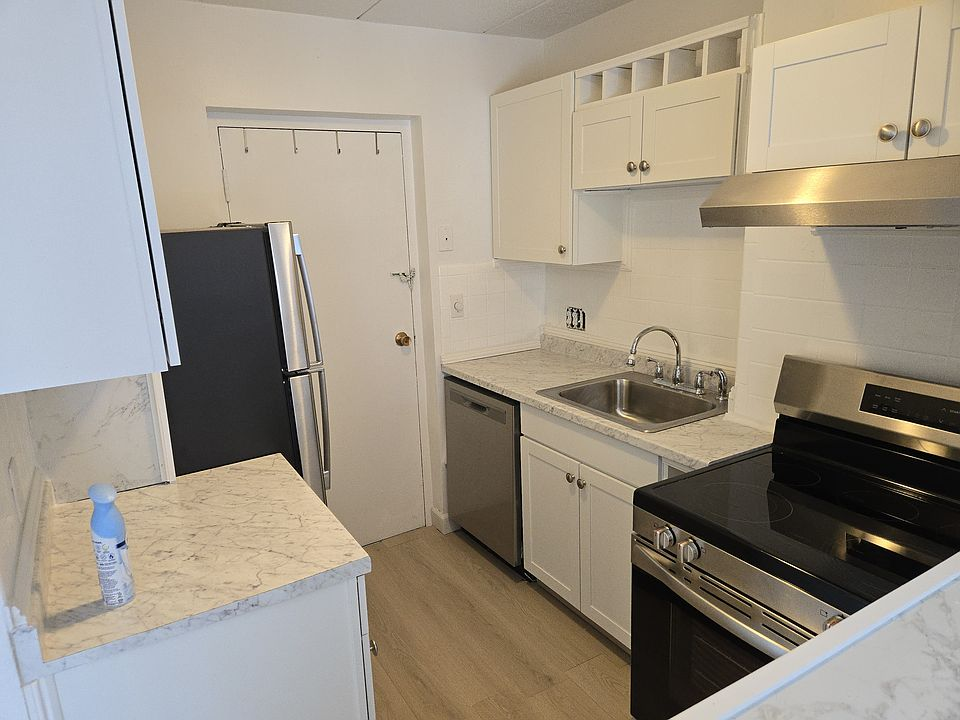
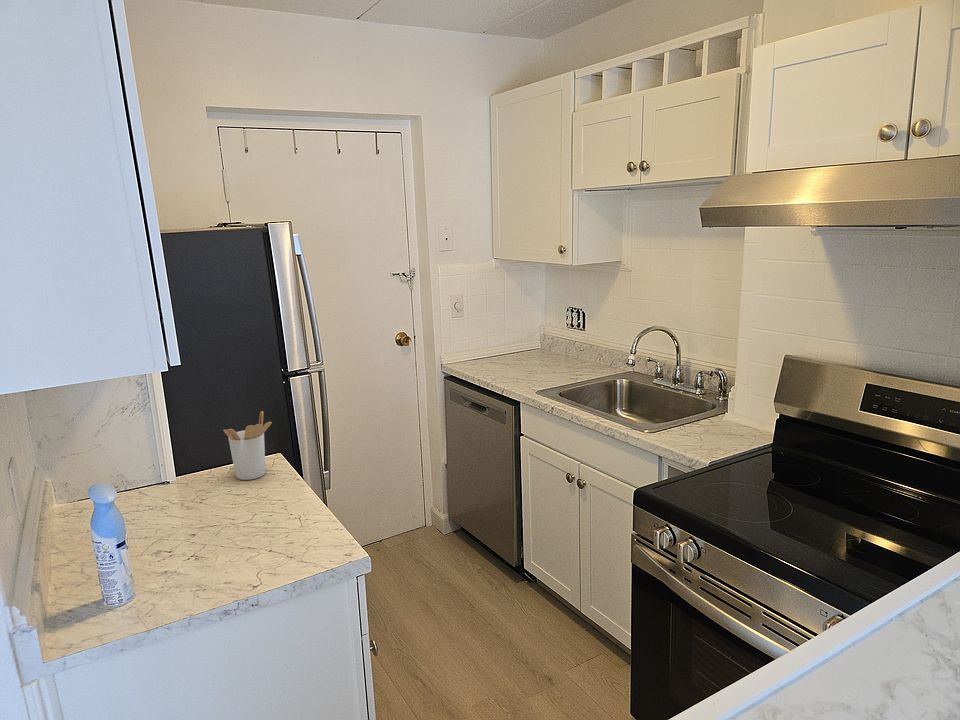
+ utensil holder [222,410,273,481]
